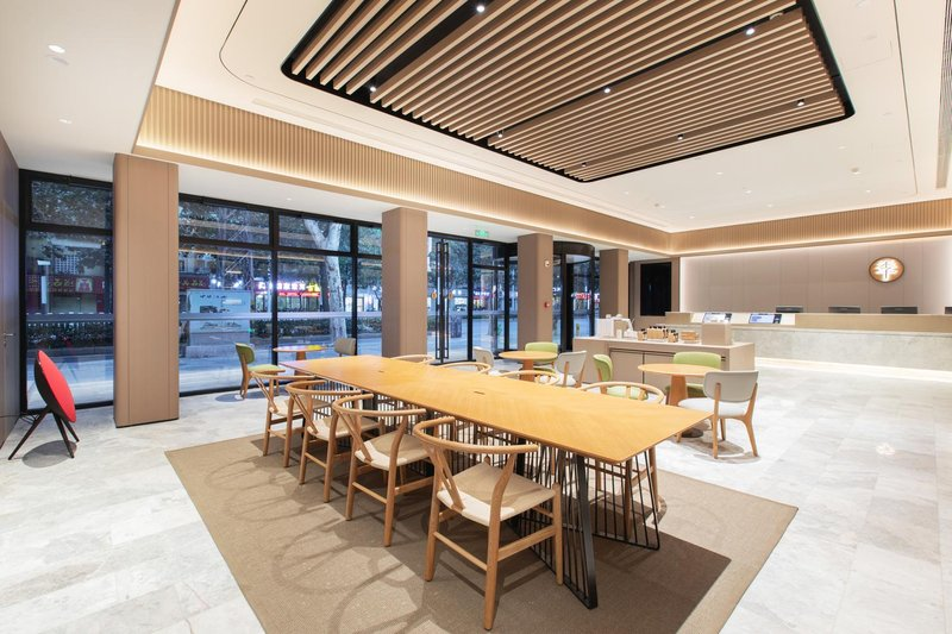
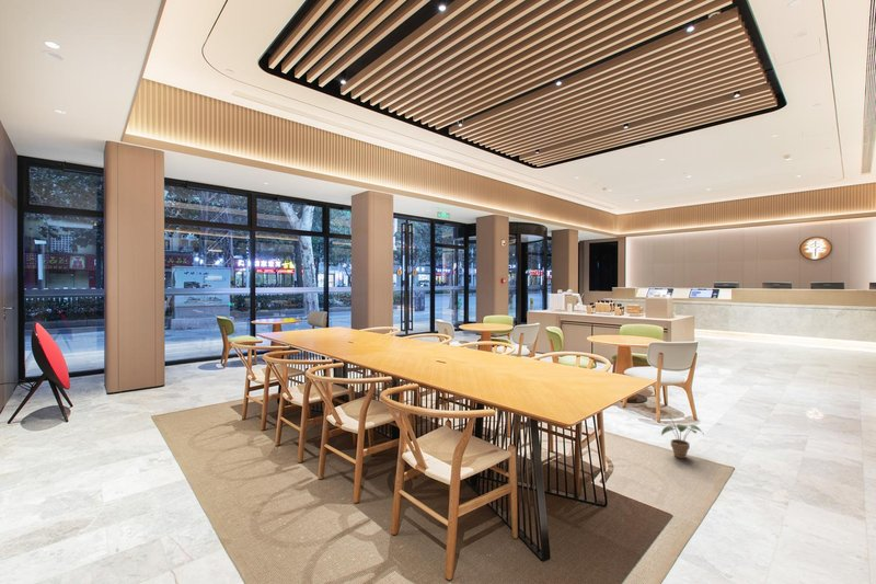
+ potted plant [660,414,705,459]
